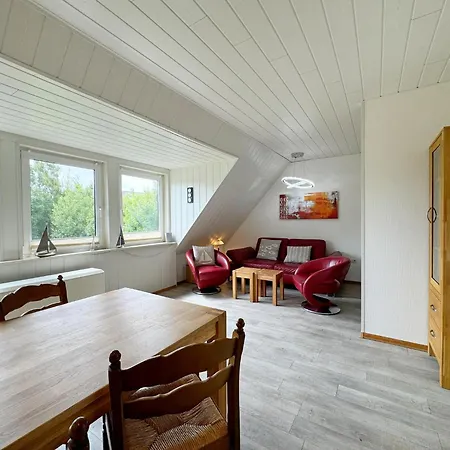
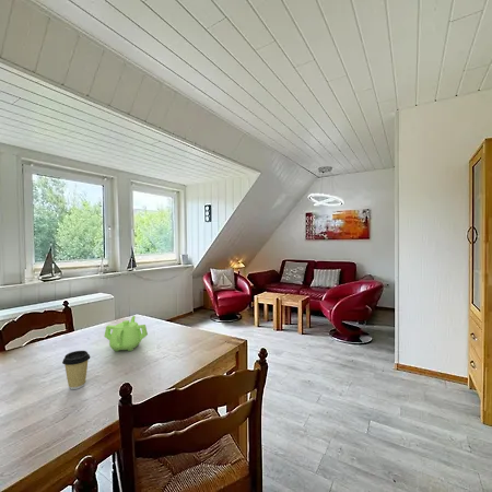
+ coffee cup [61,350,91,390]
+ teapot [103,315,149,352]
